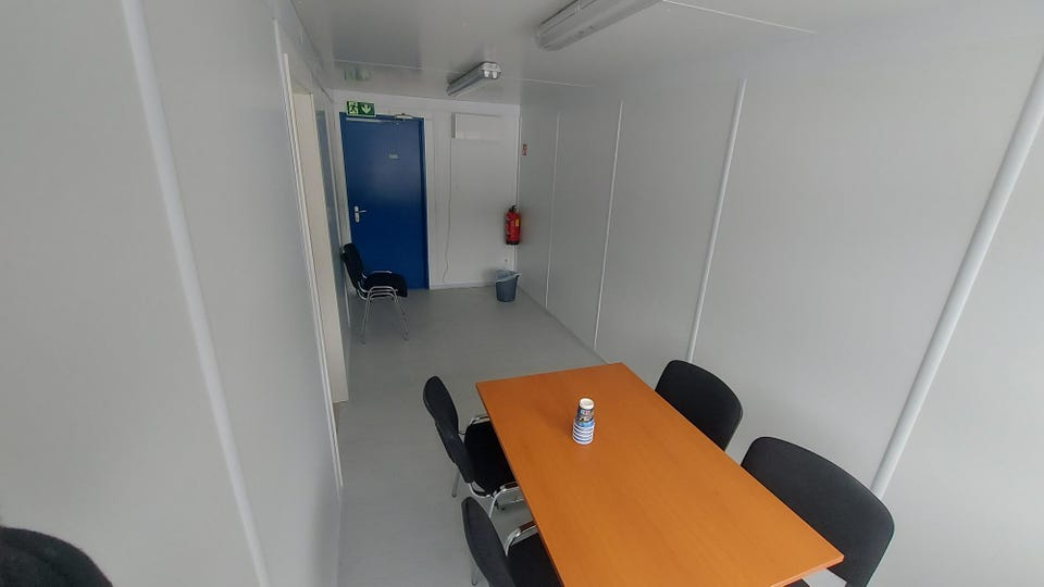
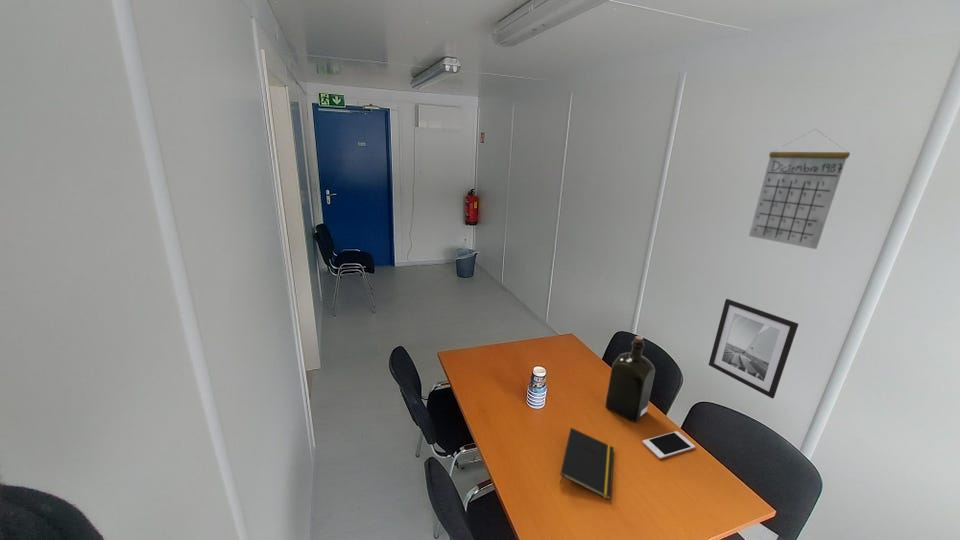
+ cell phone [641,430,696,460]
+ wall art [708,298,799,399]
+ calendar [748,128,851,250]
+ notepad [558,427,615,501]
+ liquor [604,335,656,423]
